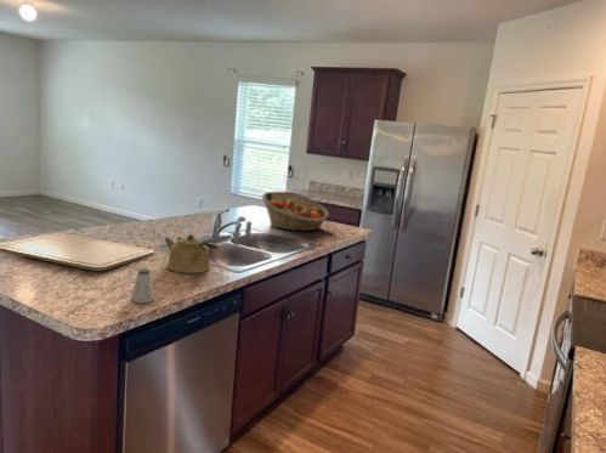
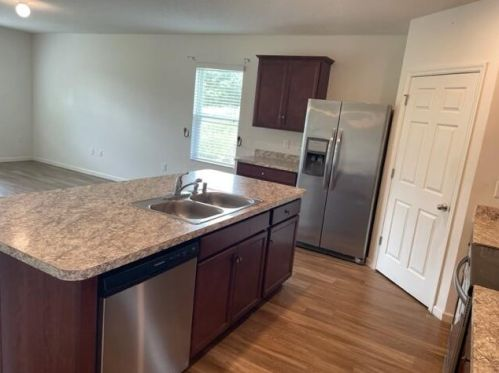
- saltshaker [130,268,155,304]
- kettle [163,233,219,274]
- chopping board [0,232,154,272]
- fruit basket [260,191,330,232]
